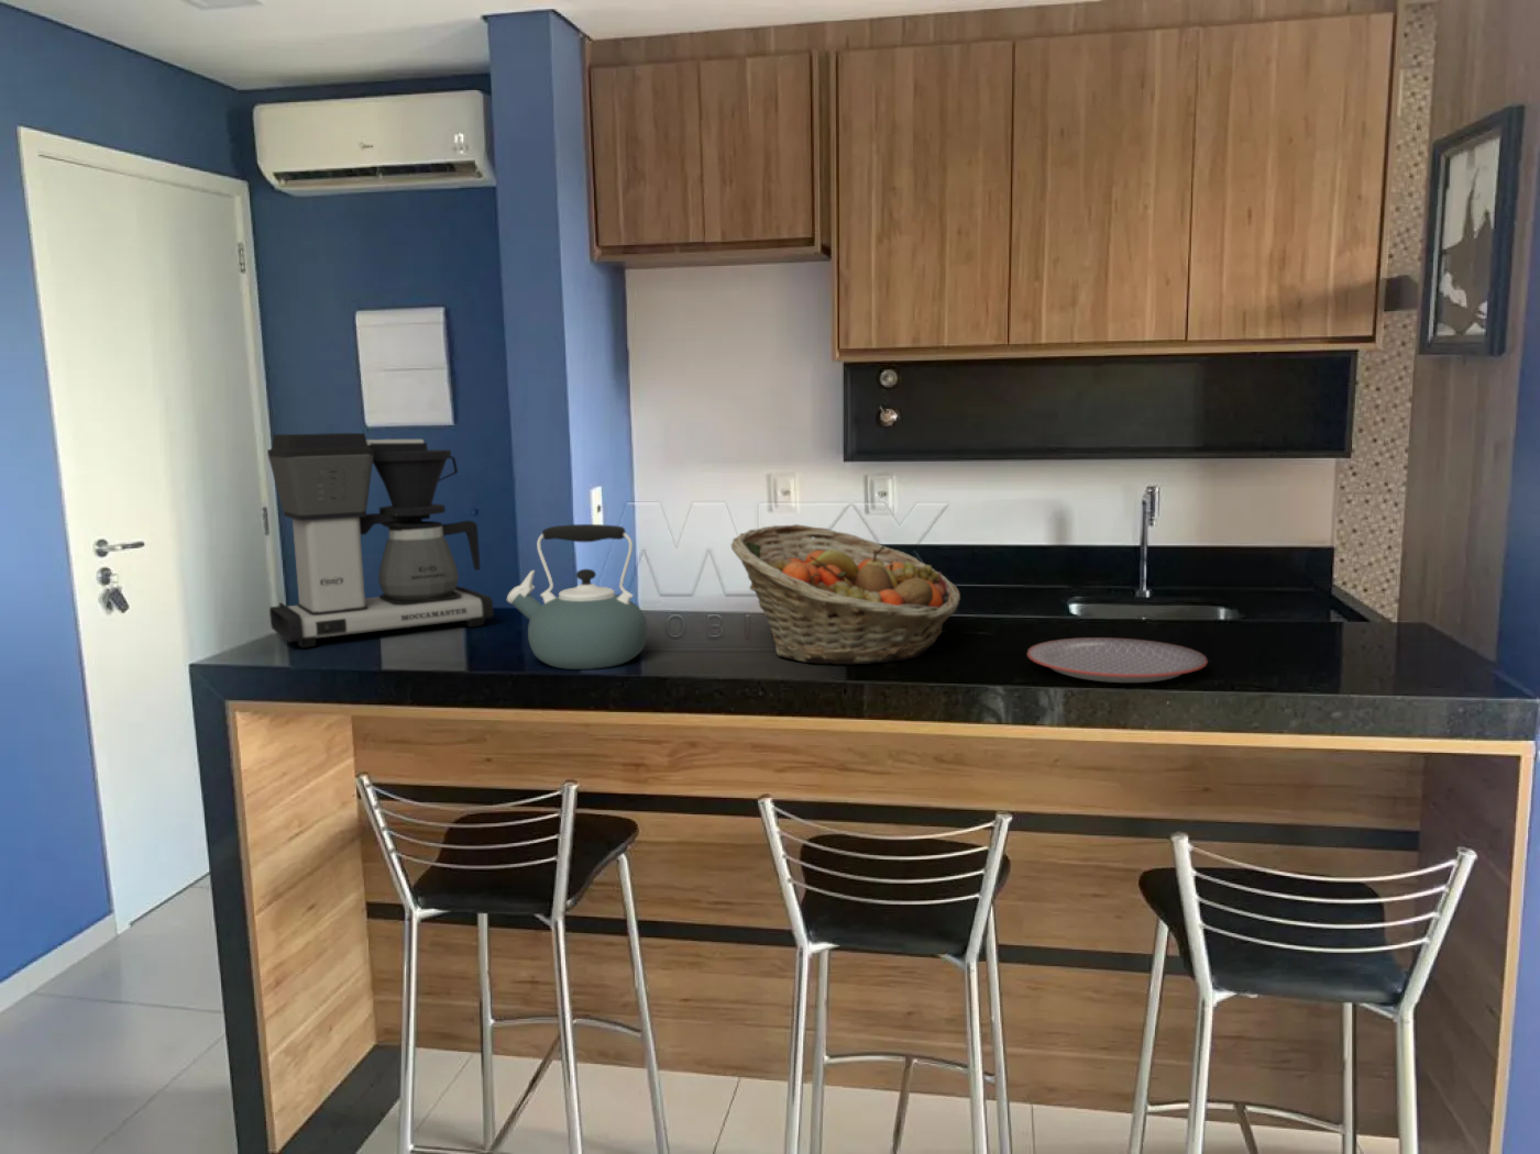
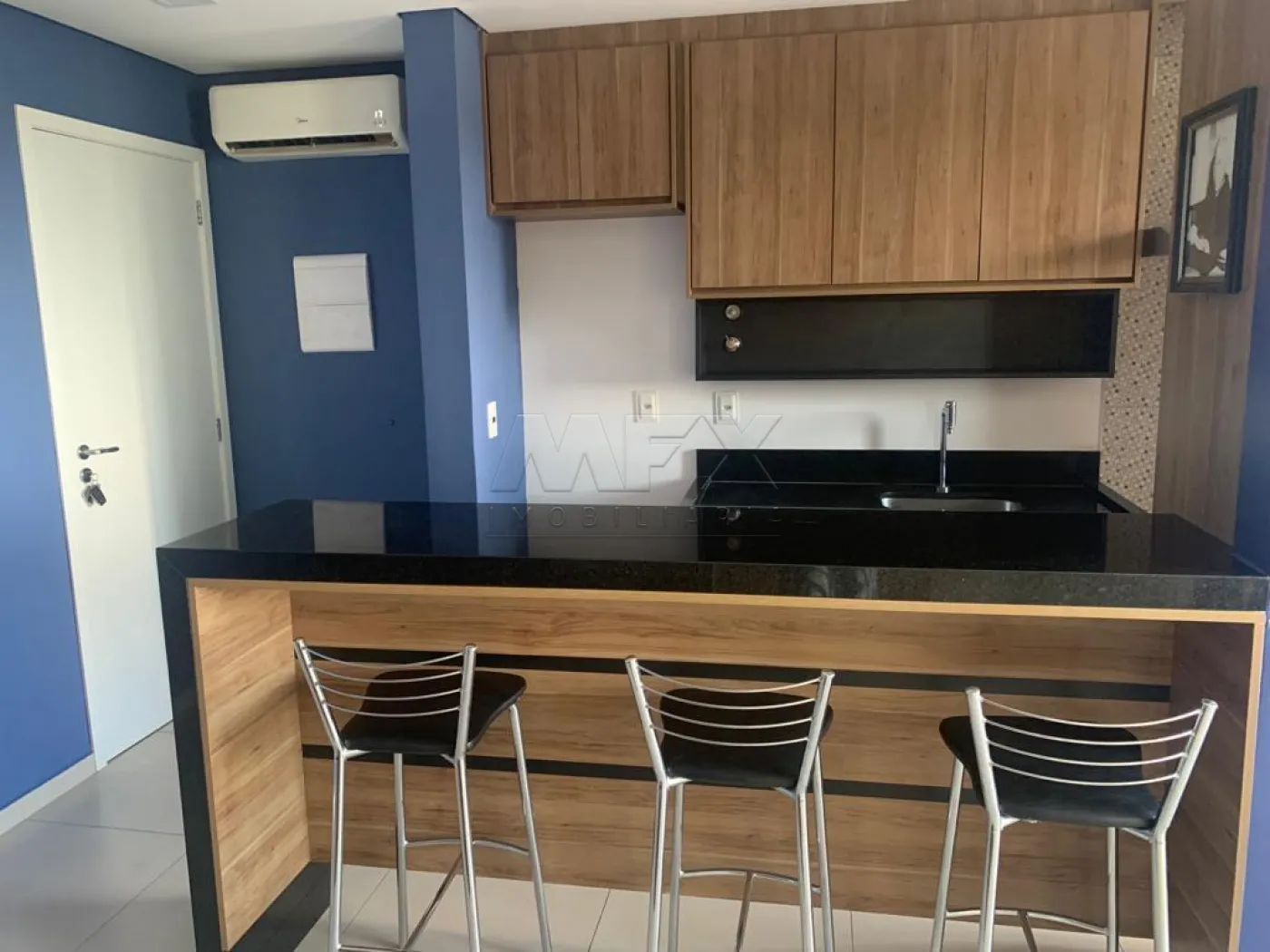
- plate [1026,636,1209,684]
- coffee maker [267,432,495,649]
- kettle [506,524,649,670]
- fruit basket [730,524,962,665]
